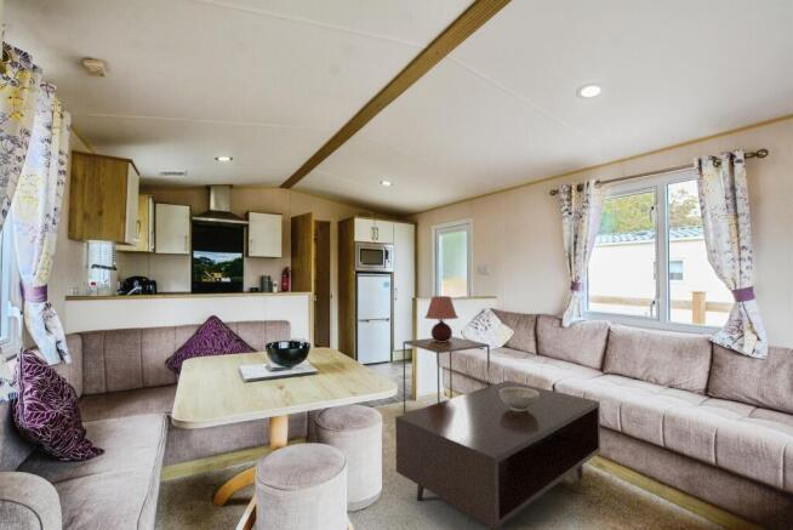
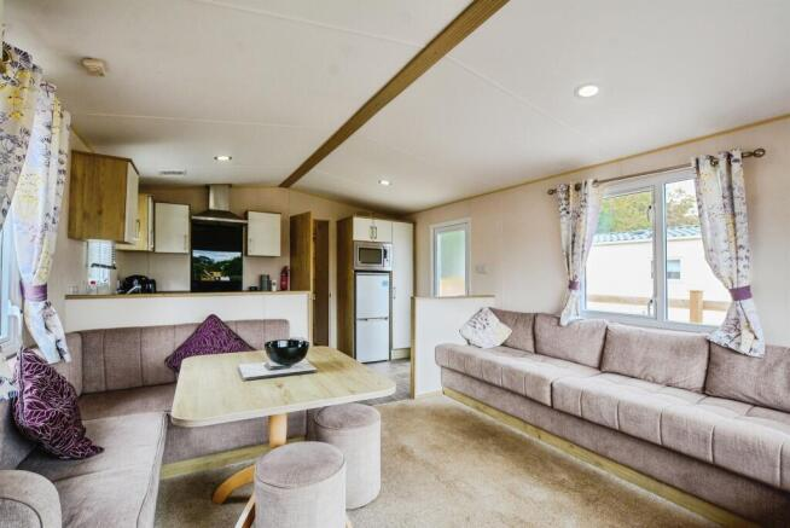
- decorative bowl [500,387,538,411]
- coffee table [394,380,601,530]
- table lamp [423,295,460,342]
- side table [401,336,491,414]
